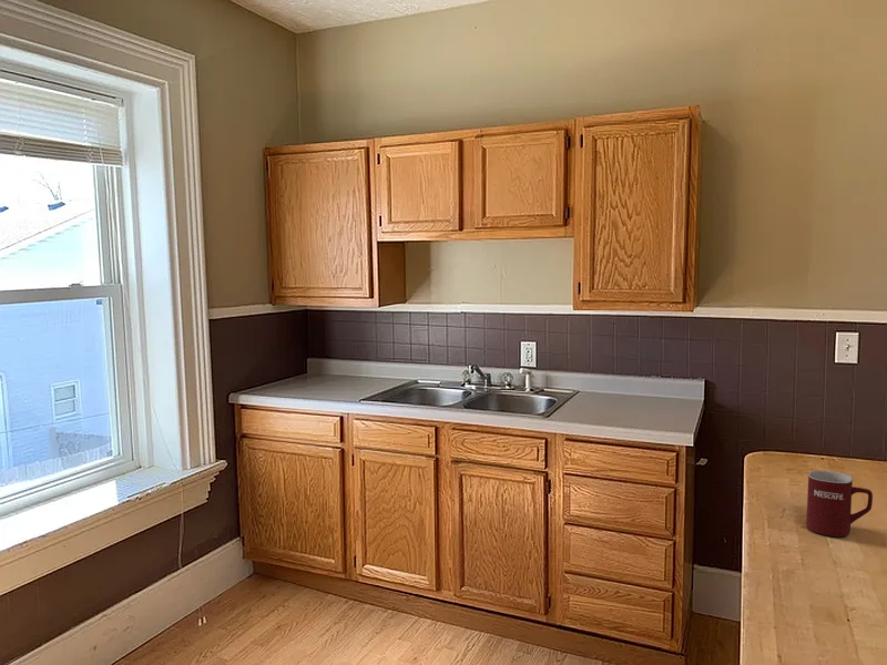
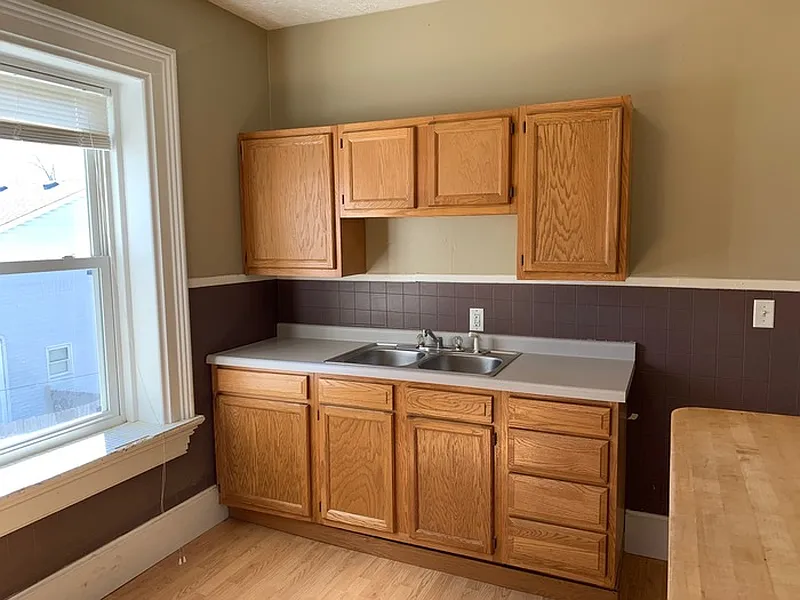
- mug [805,469,874,538]
